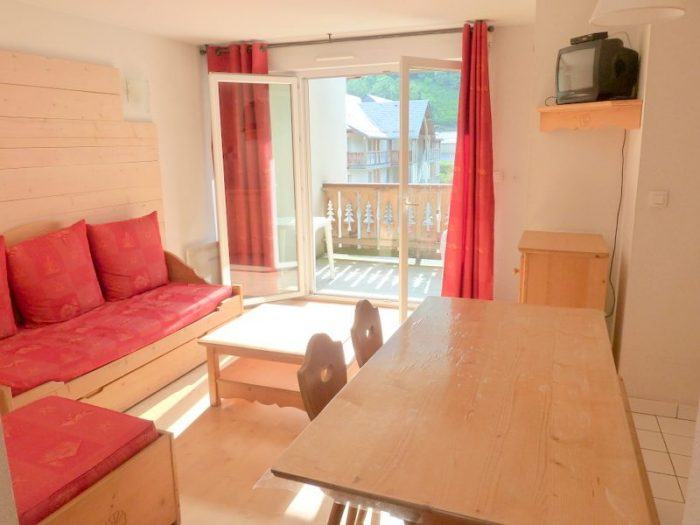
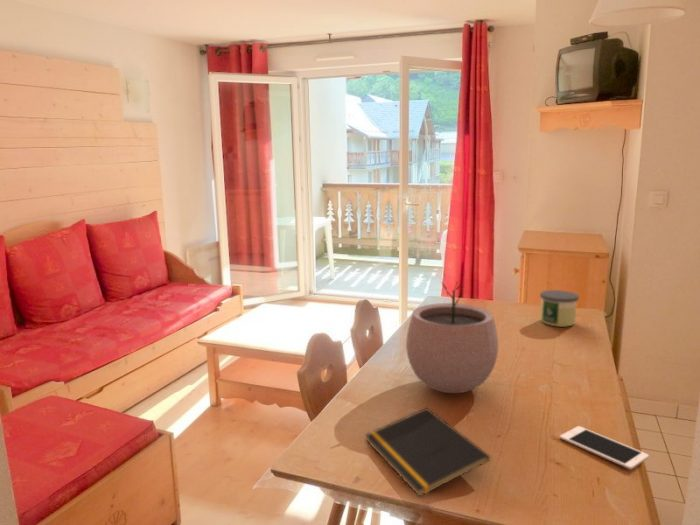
+ cell phone [559,425,650,470]
+ candle [539,289,580,328]
+ notepad [364,407,491,498]
+ plant pot [405,280,499,394]
